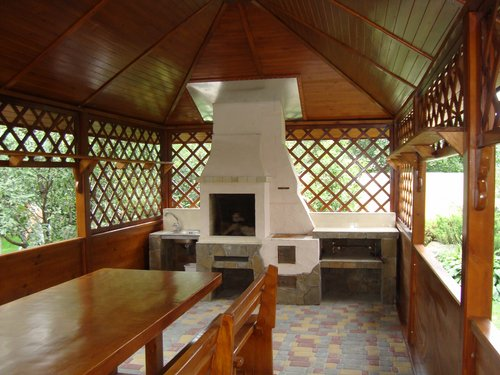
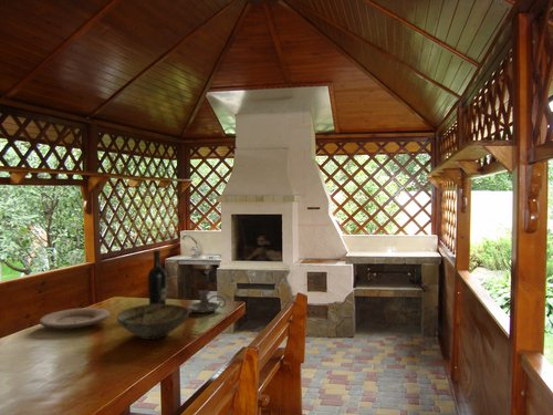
+ plate [39,307,111,330]
+ wine bottle [147,249,167,304]
+ bowl [116,303,190,341]
+ candle holder [187,289,227,313]
